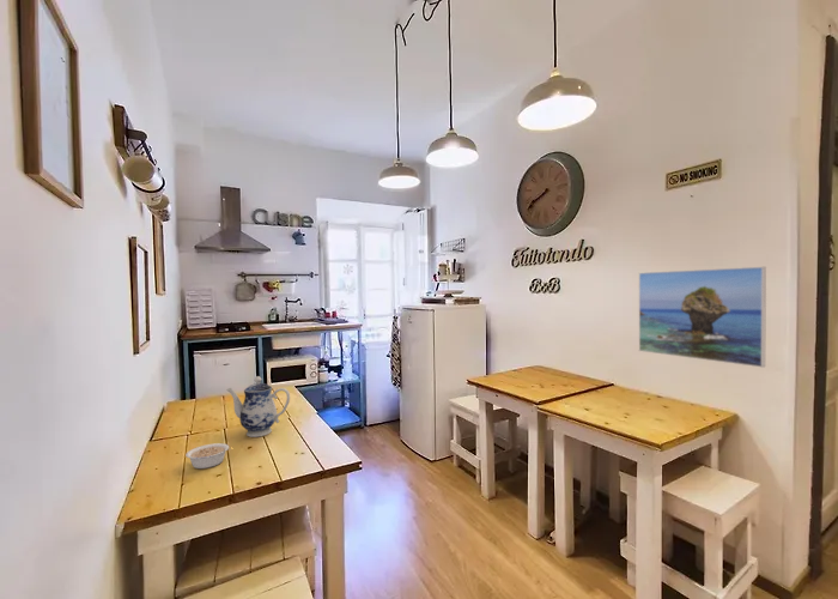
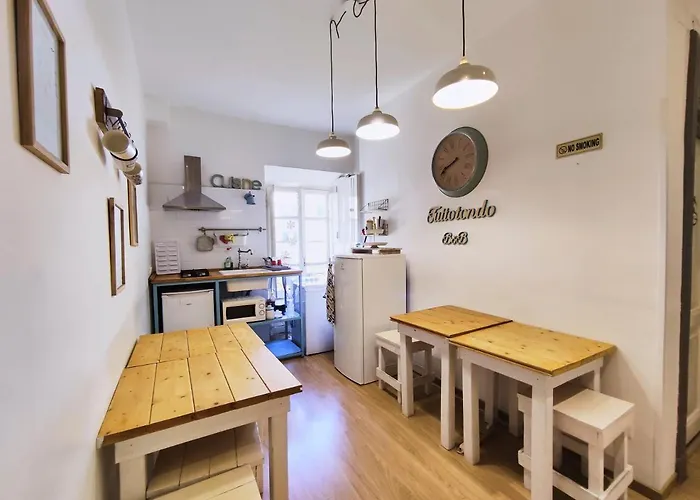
- legume [184,442,230,470]
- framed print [638,266,767,369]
- teapot [225,375,291,438]
